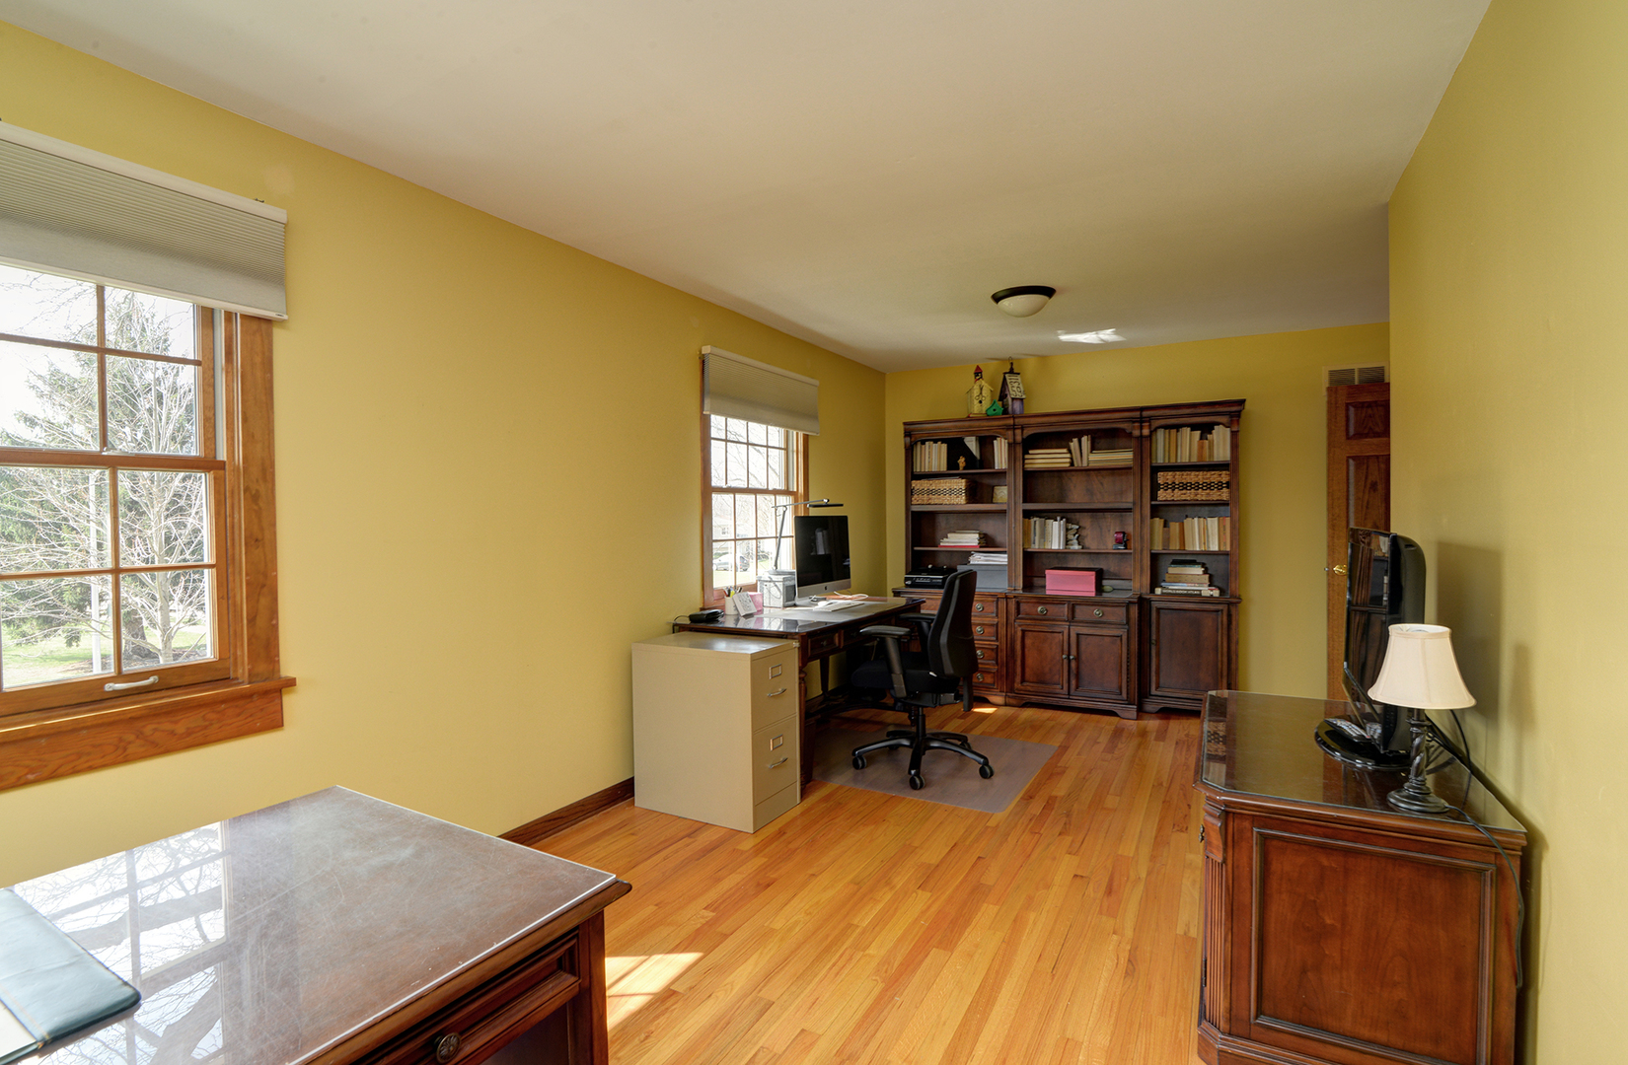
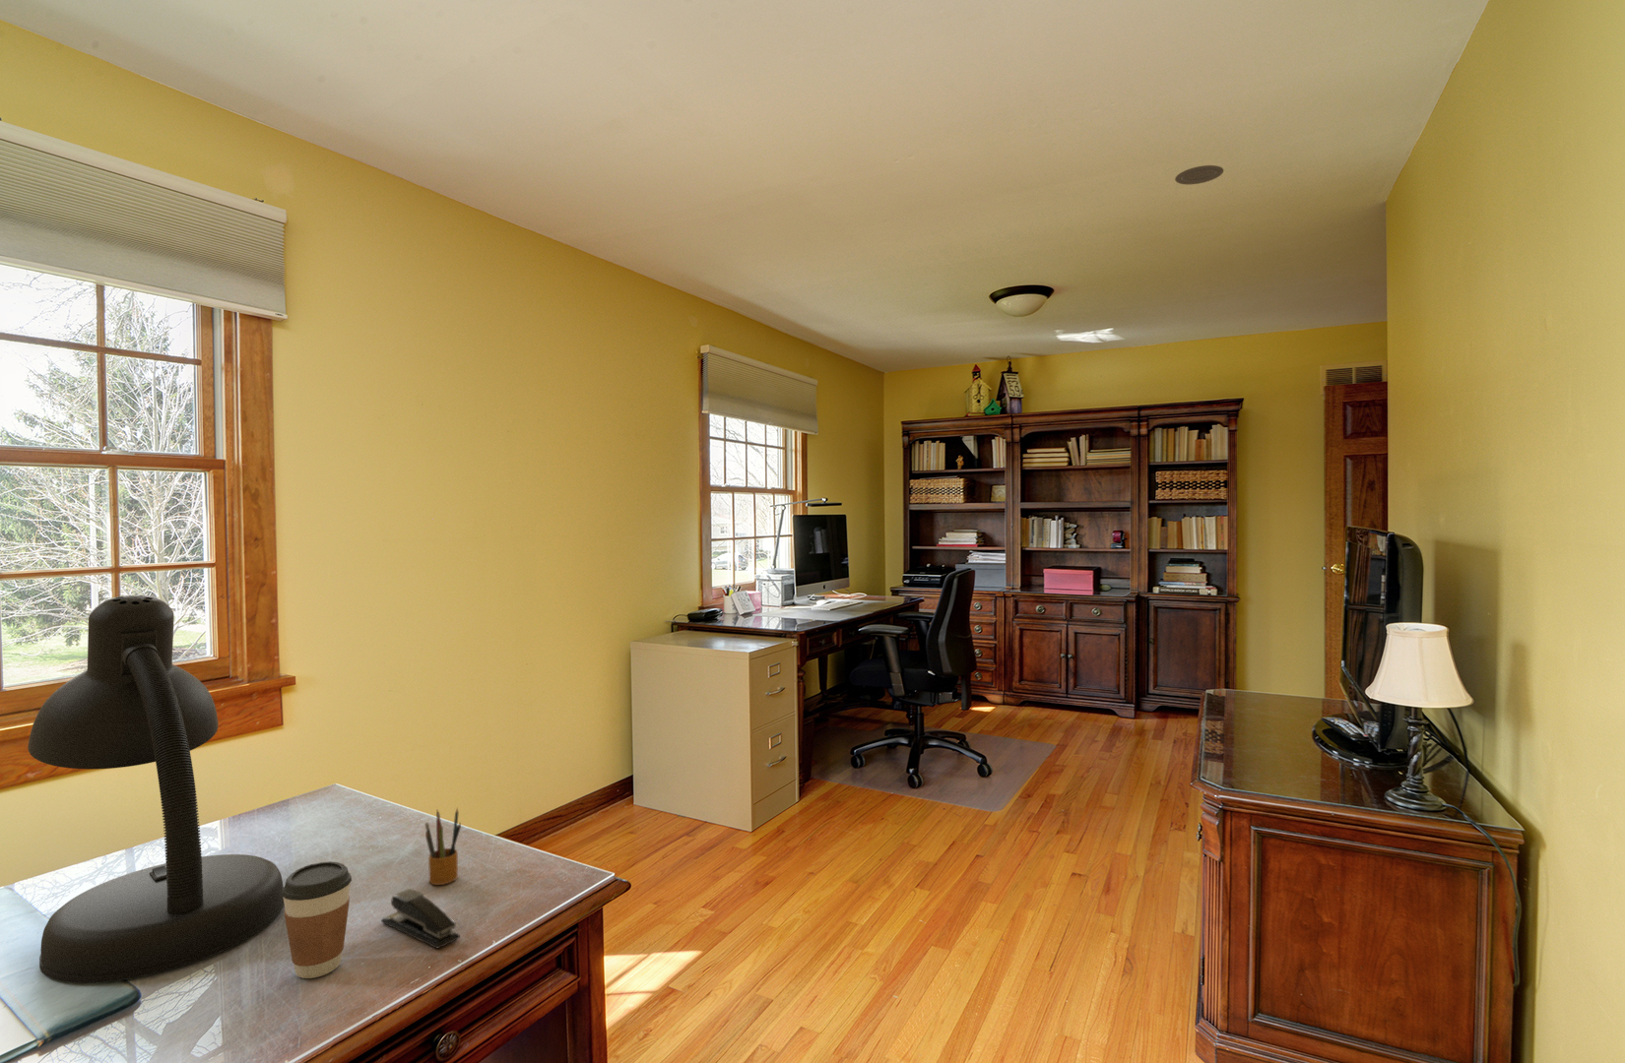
+ stapler [380,887,461,950]
+ recessed light [1174,165,1224,185]
+ coffee cup [281,860,353,979]
+ pencil box [424,807,462,886]
+ desk lamp [26,594,285,985]
